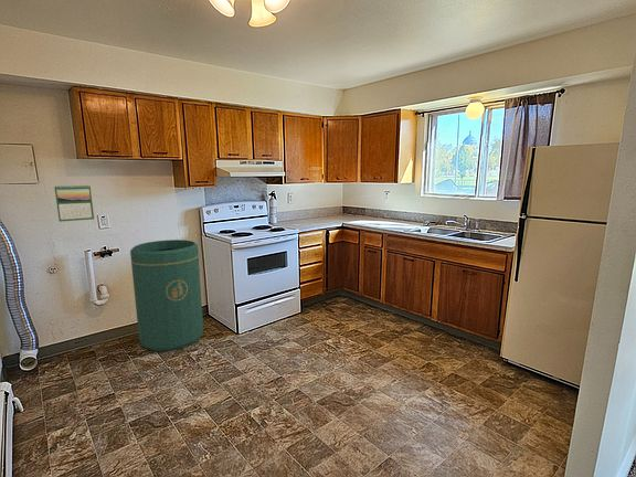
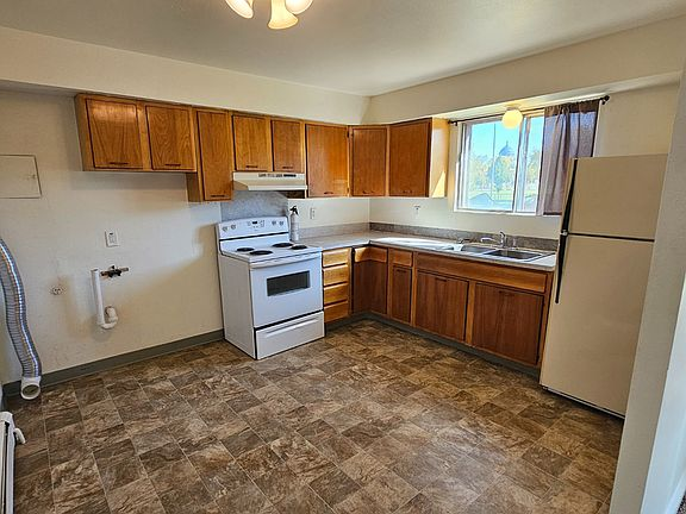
- trash can [129,239,204,352]
- calendar [53,183,95,223]
